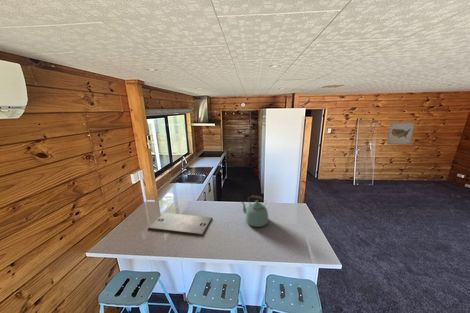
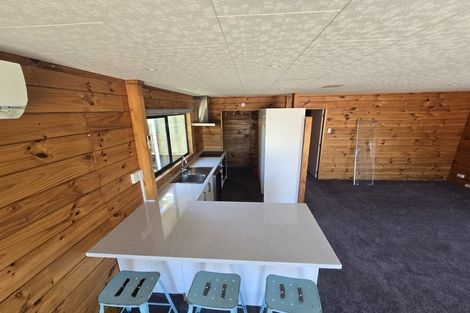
- kettle [241,194,270,228]
- cutting board [147,212,213,236]
- wall art [386,122,416,145]
